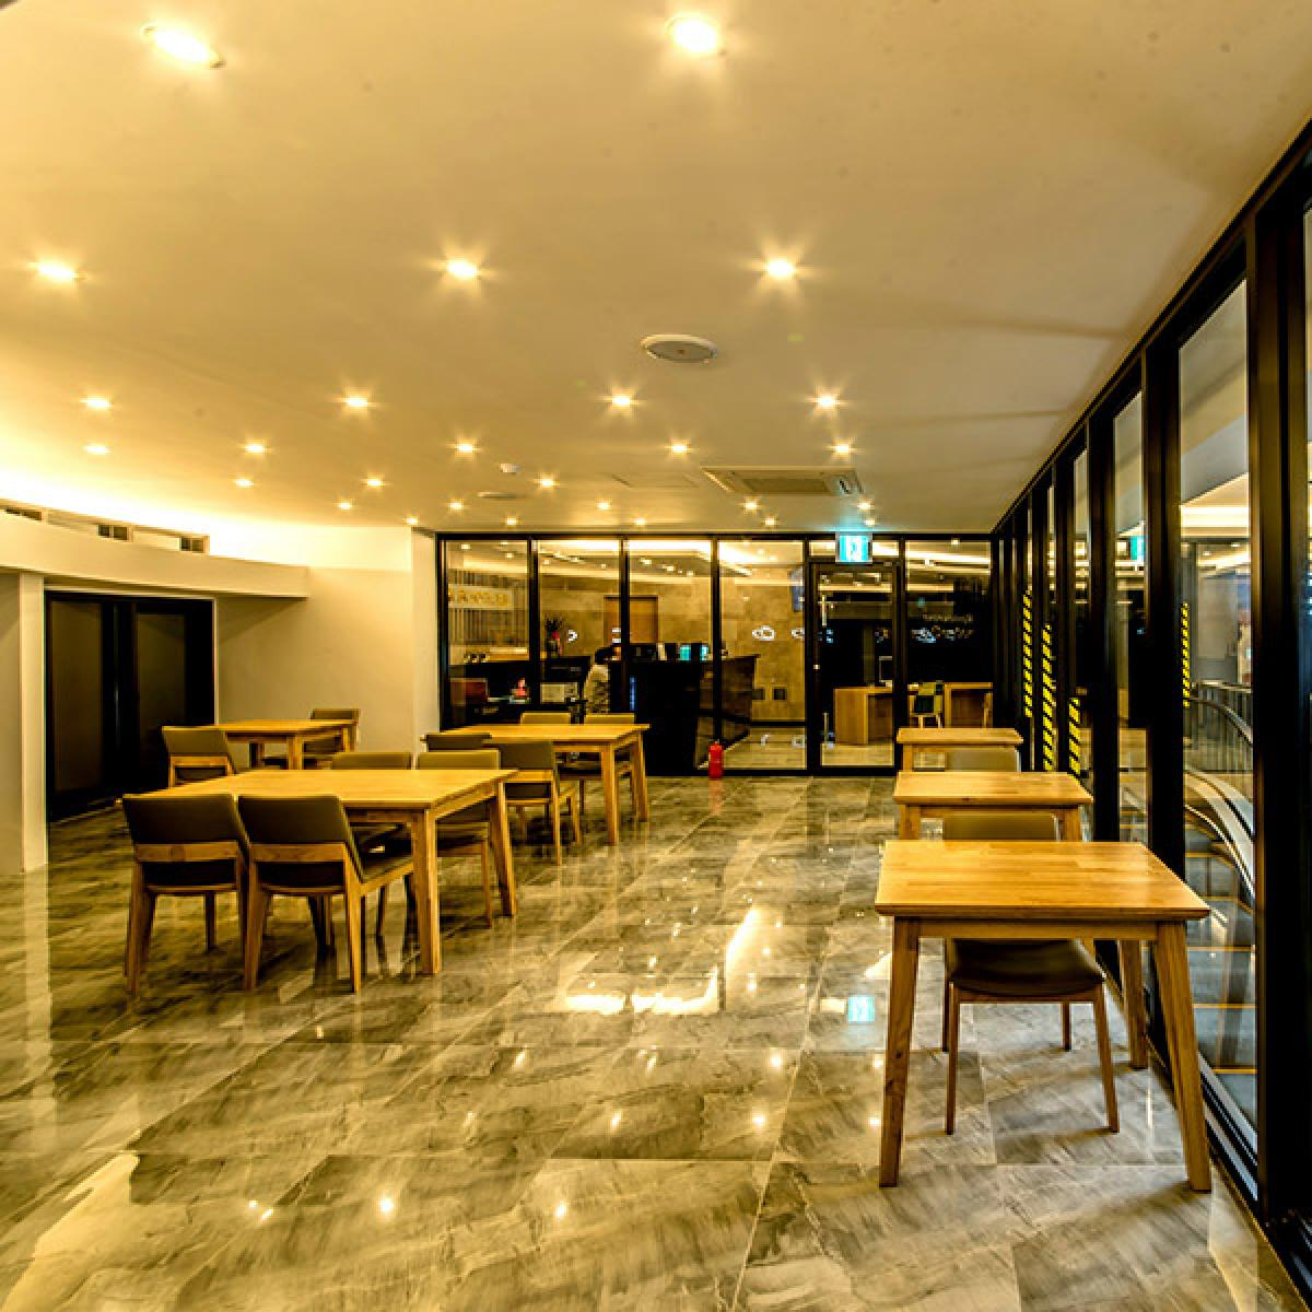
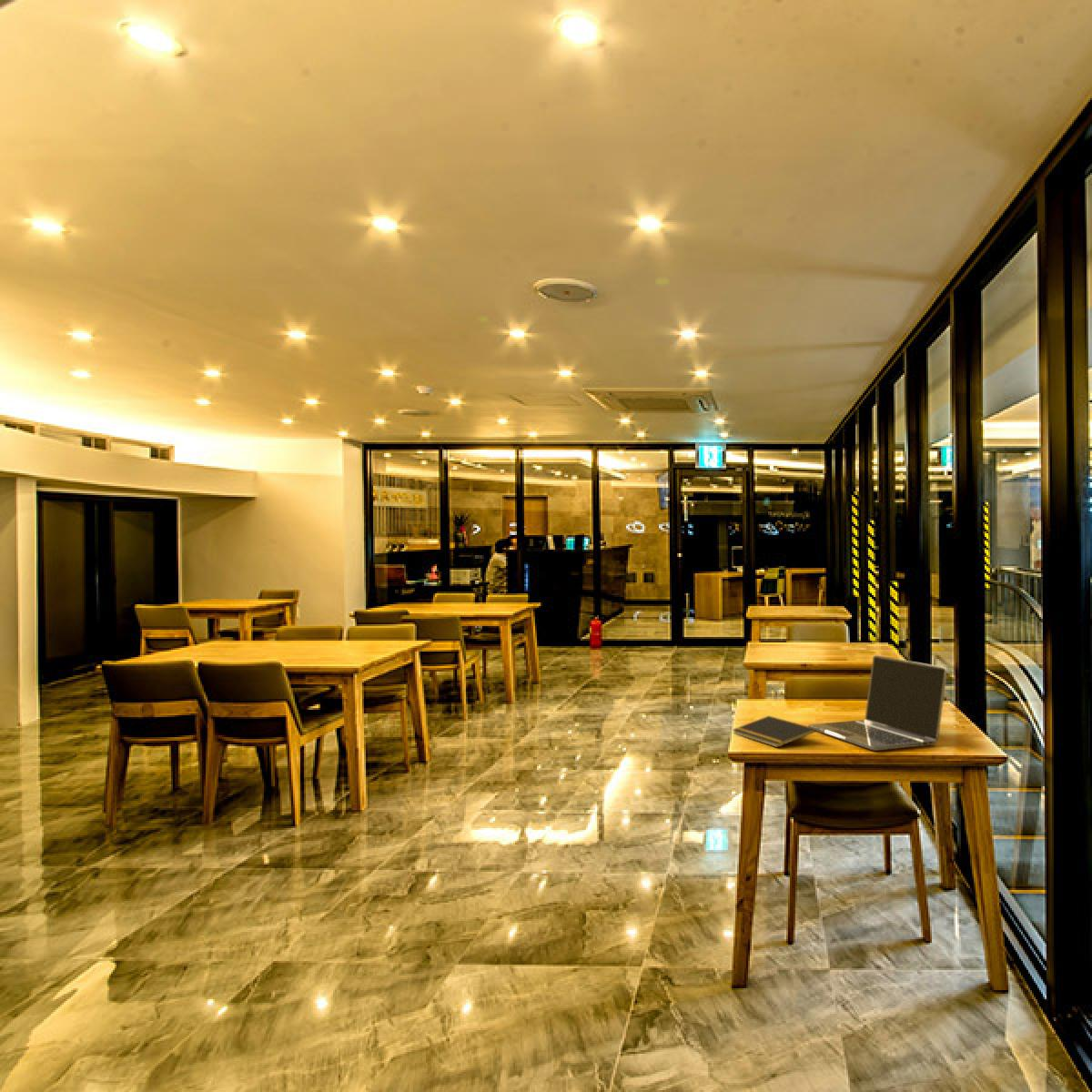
+ laptop [807,654,948,752]
+ notepad [732,715,816,748]
